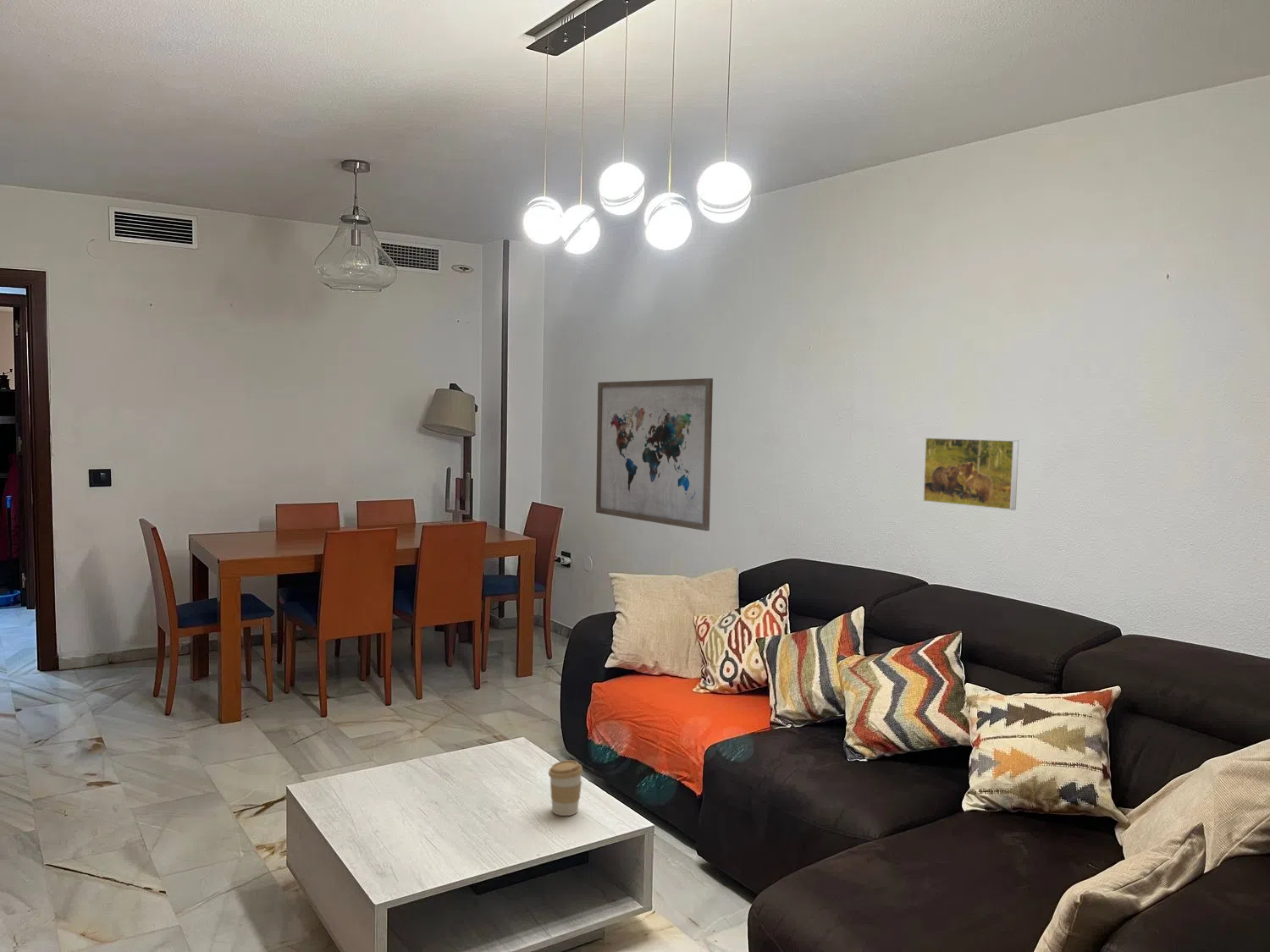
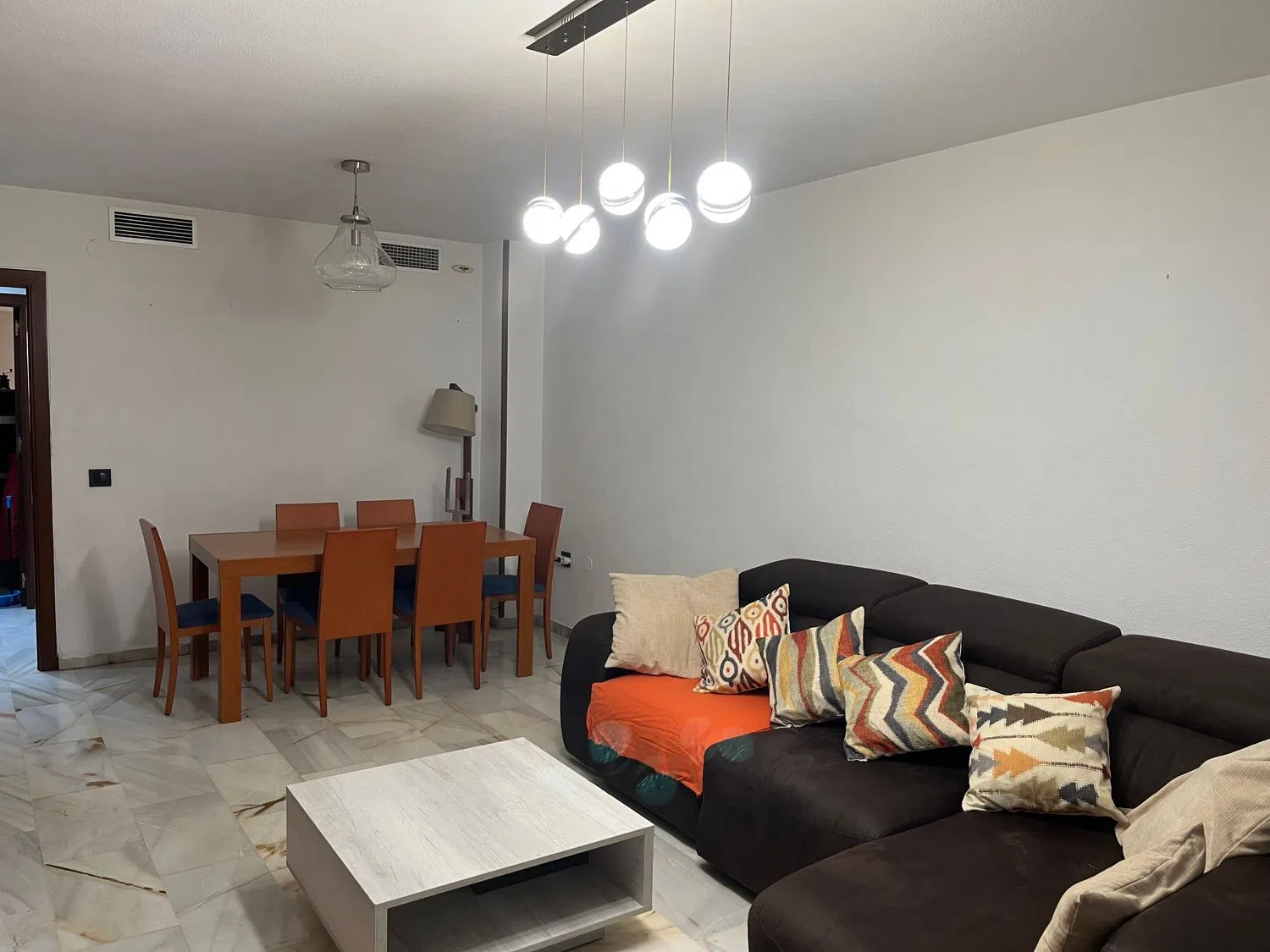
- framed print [922,437,1019,511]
- wall art [595,377,714,531]
- coffee cup [548,759,583,817]
